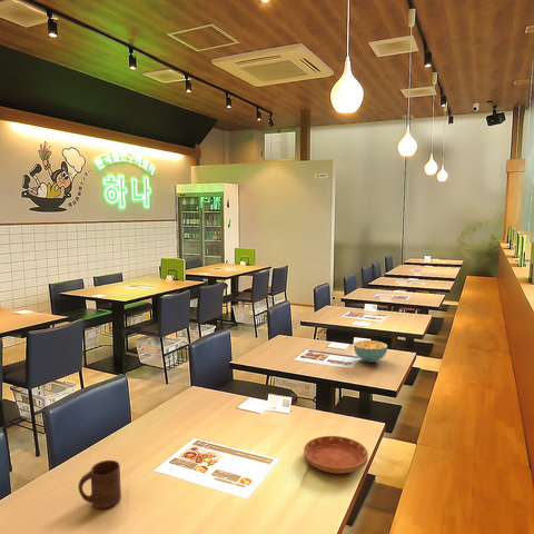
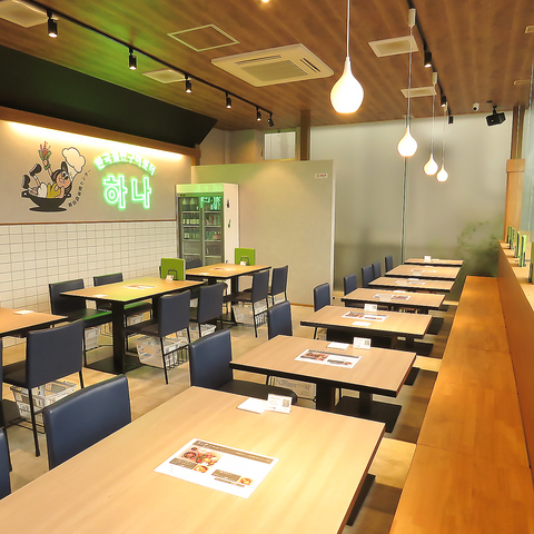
- cup [77,459,122,510]
- cereal bowl [353,339,388,364]
- saucer [303,435,369,475]
